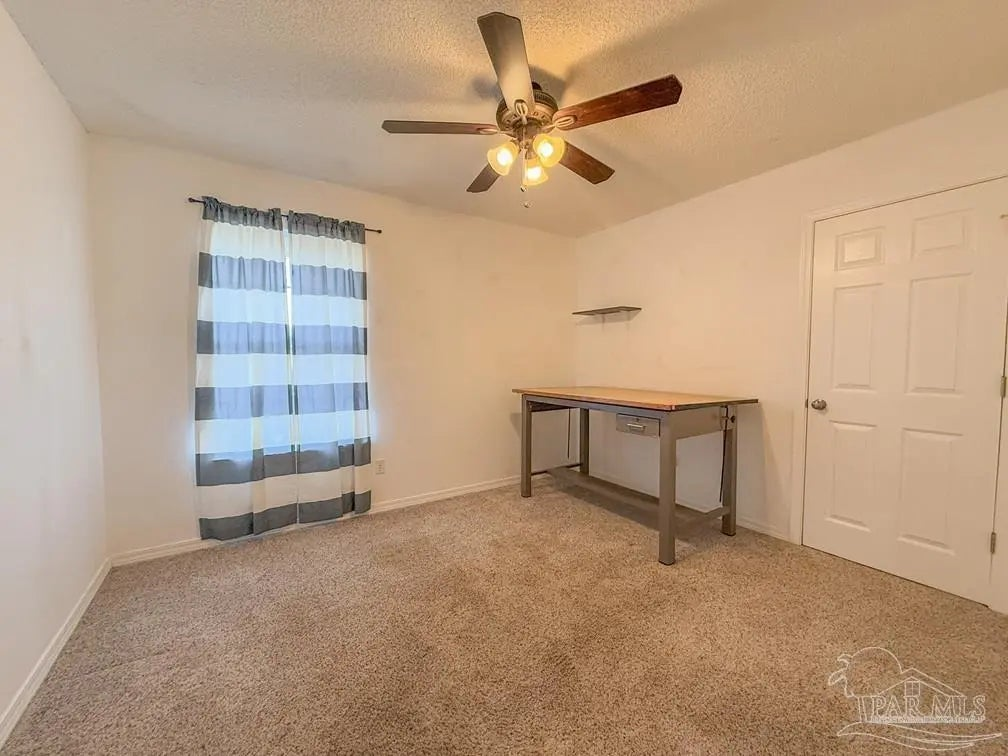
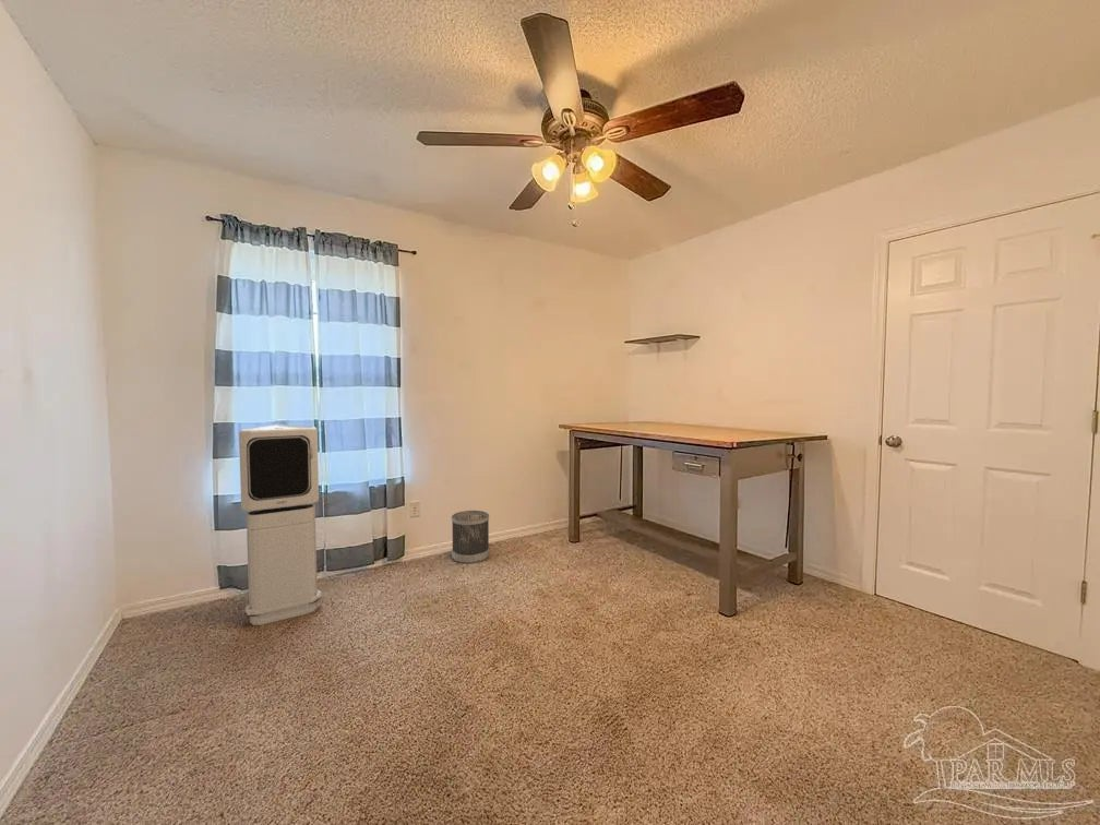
+ wastebasket [451,510,490,565]
+ air purifier [238,423,322,626]
